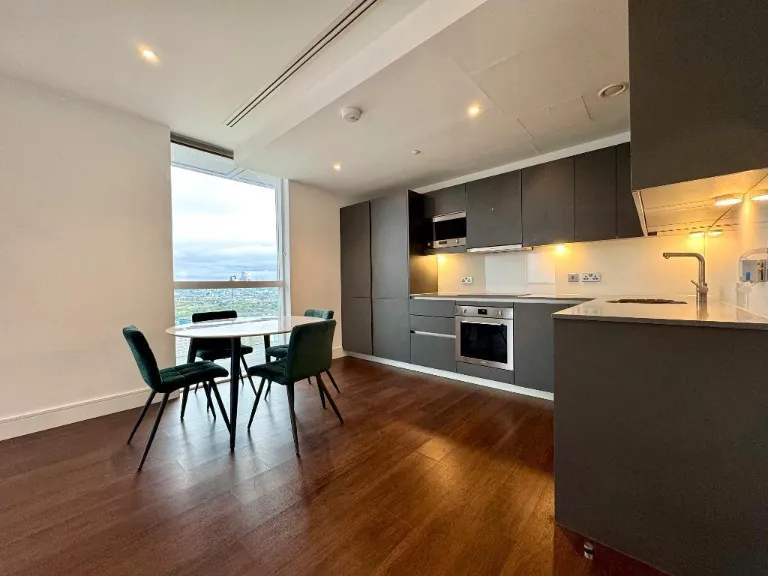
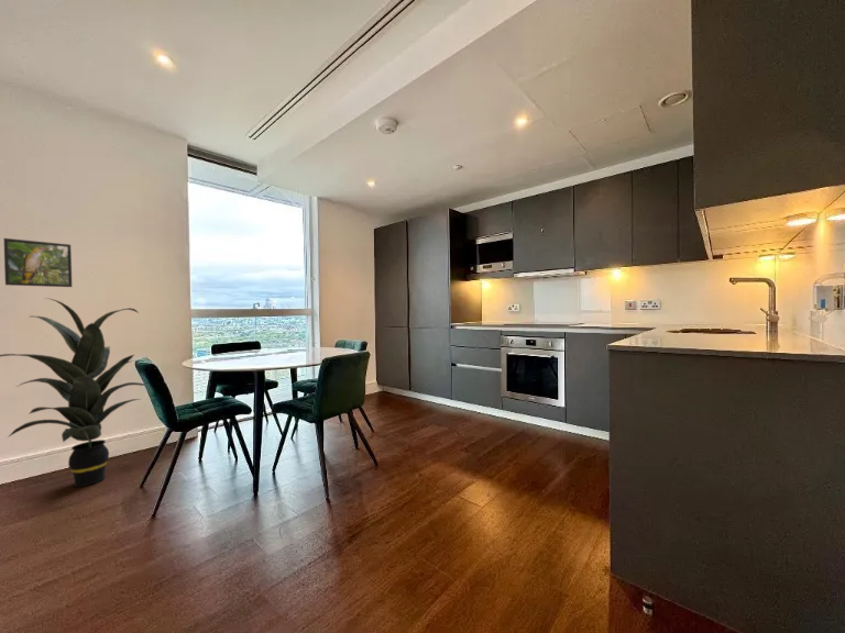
+ indoor plant [0,297,145,488]
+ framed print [2,237,74,288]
